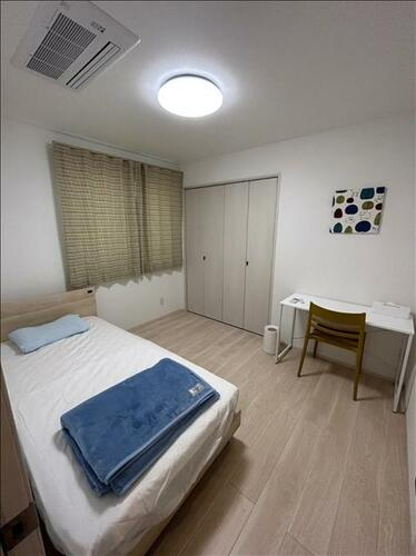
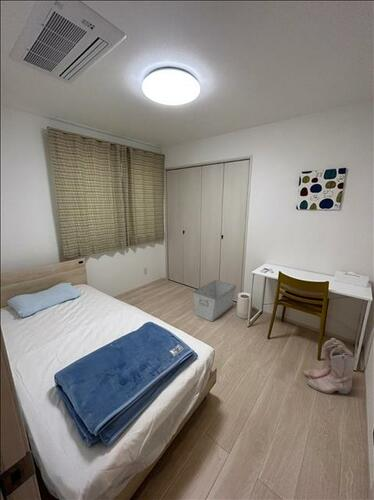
+ boots [303,337,357,395]
+ storage bin [192,280,237,322]
